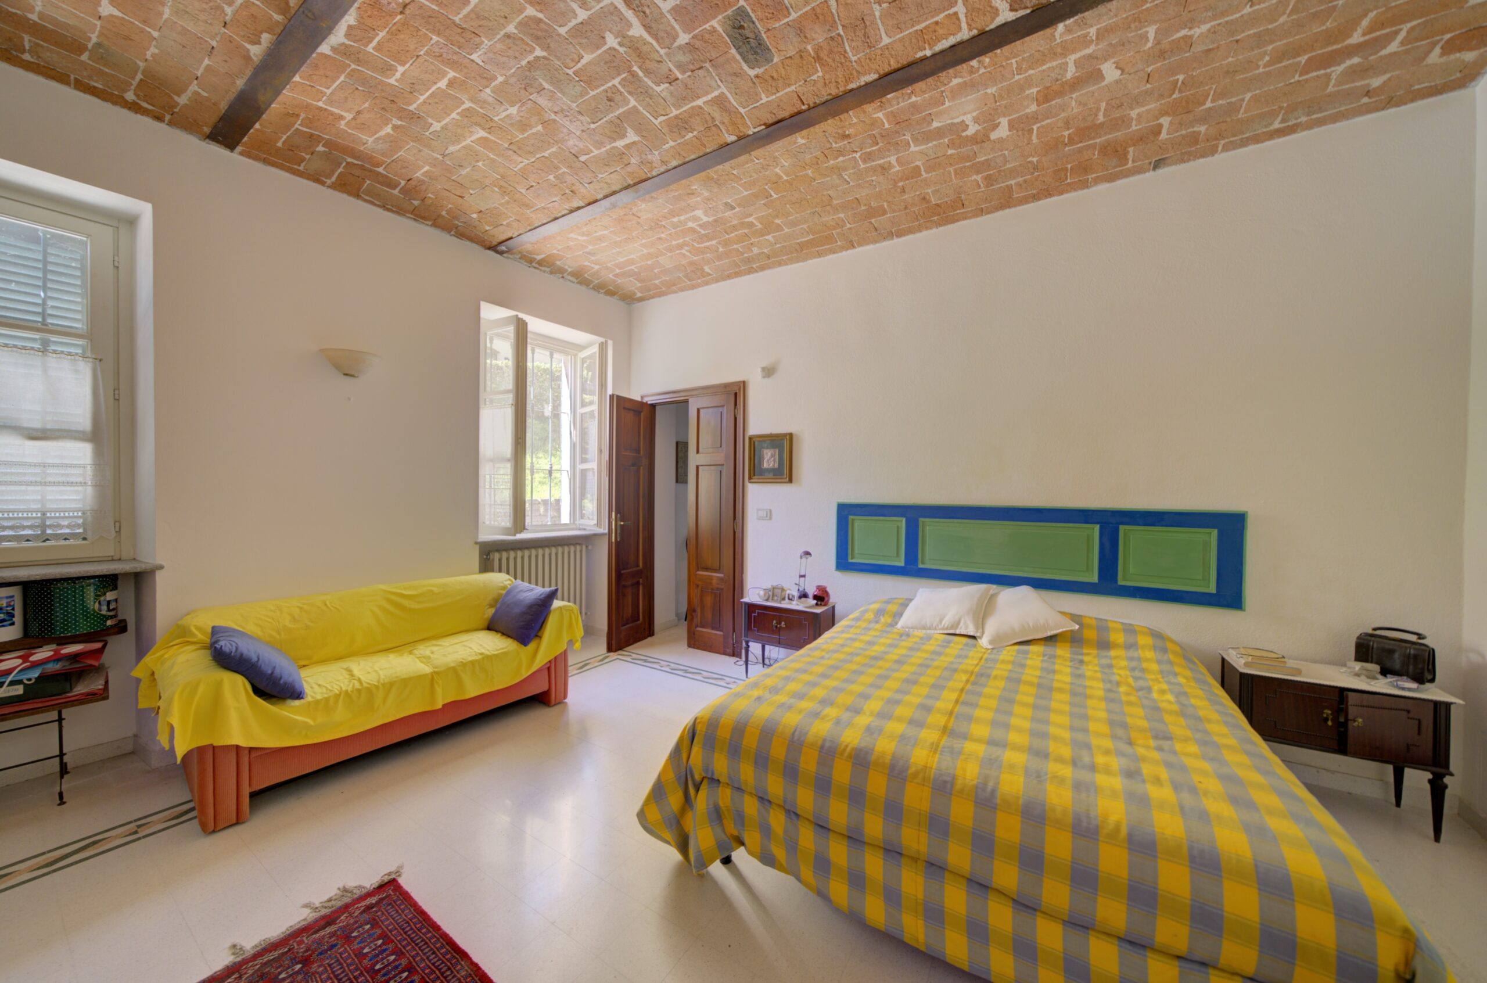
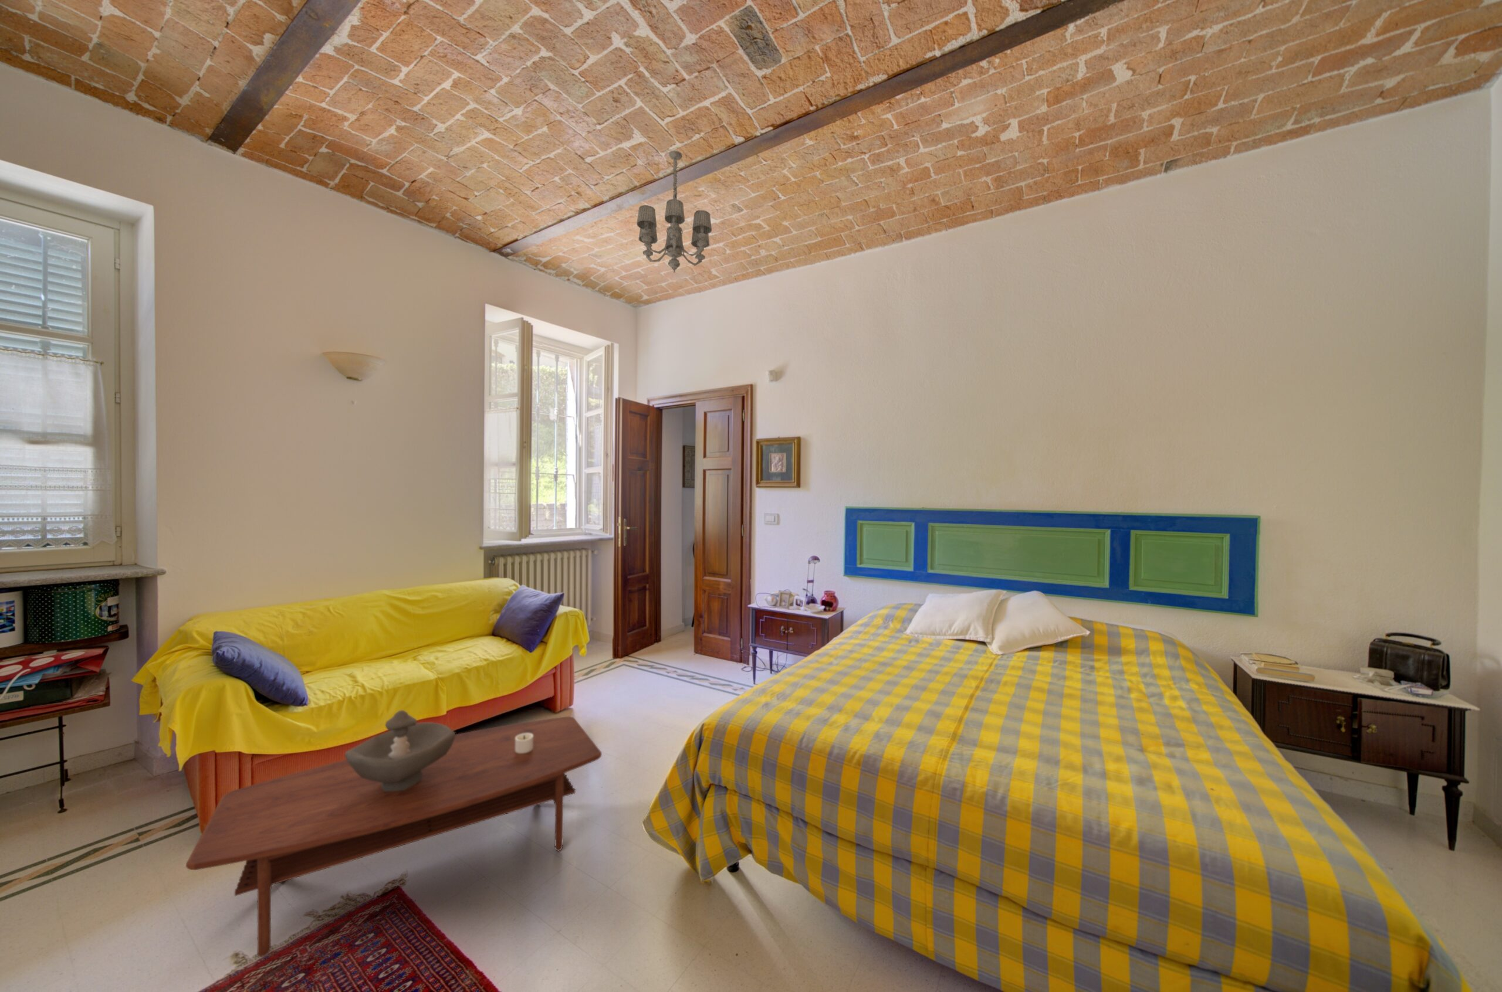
+ candle [515,733,533,753]
+ decorative bowl [344,710,456,792]
+ coffee table [185,716,603,958]
+ chandelier [636,151,712,273]
